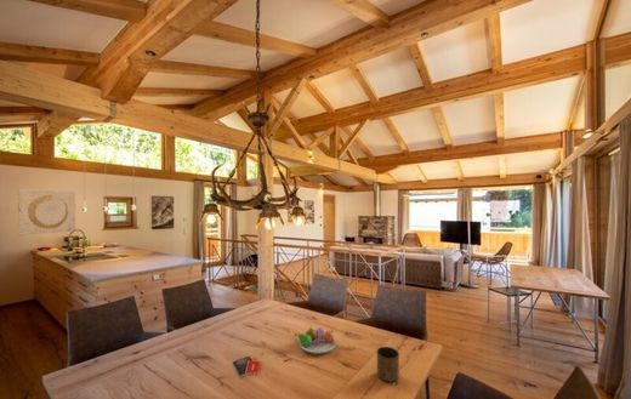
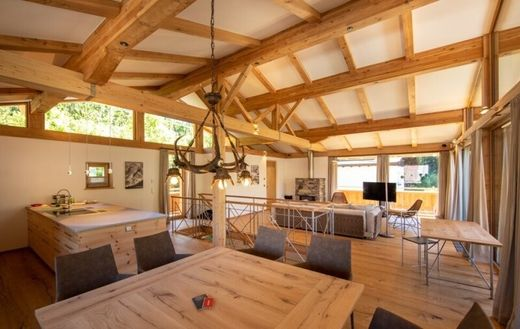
- fruit bowl [294,325,337,355]
- wall art [17,189,76,236]
- cup [375,346,400,383]
